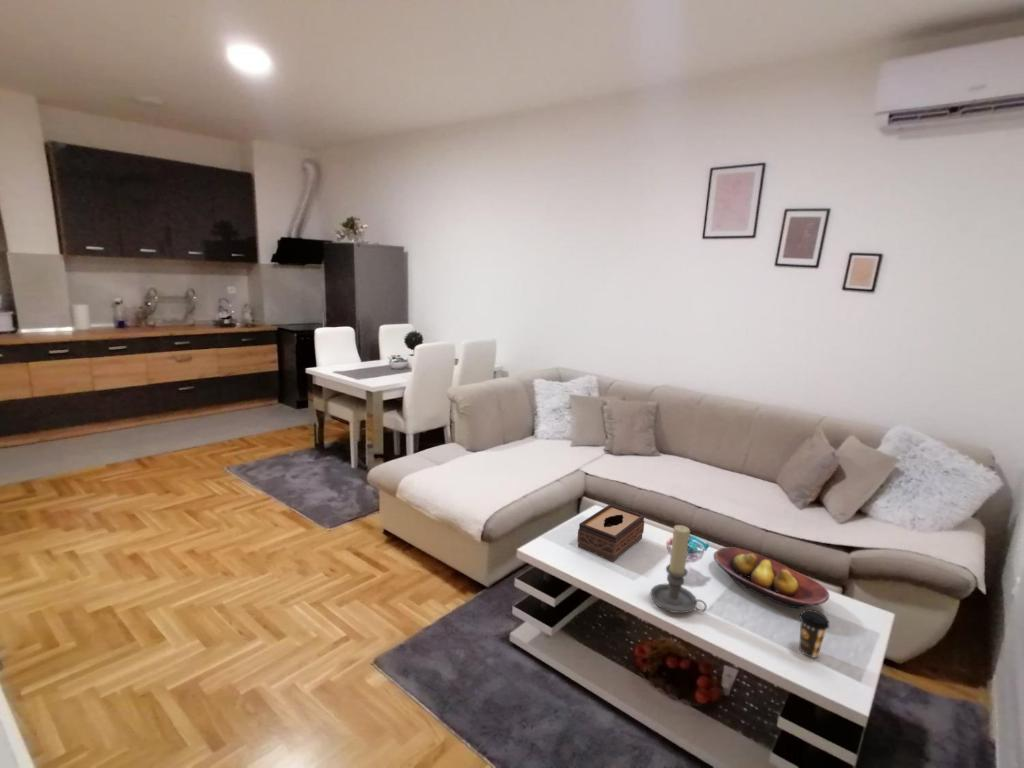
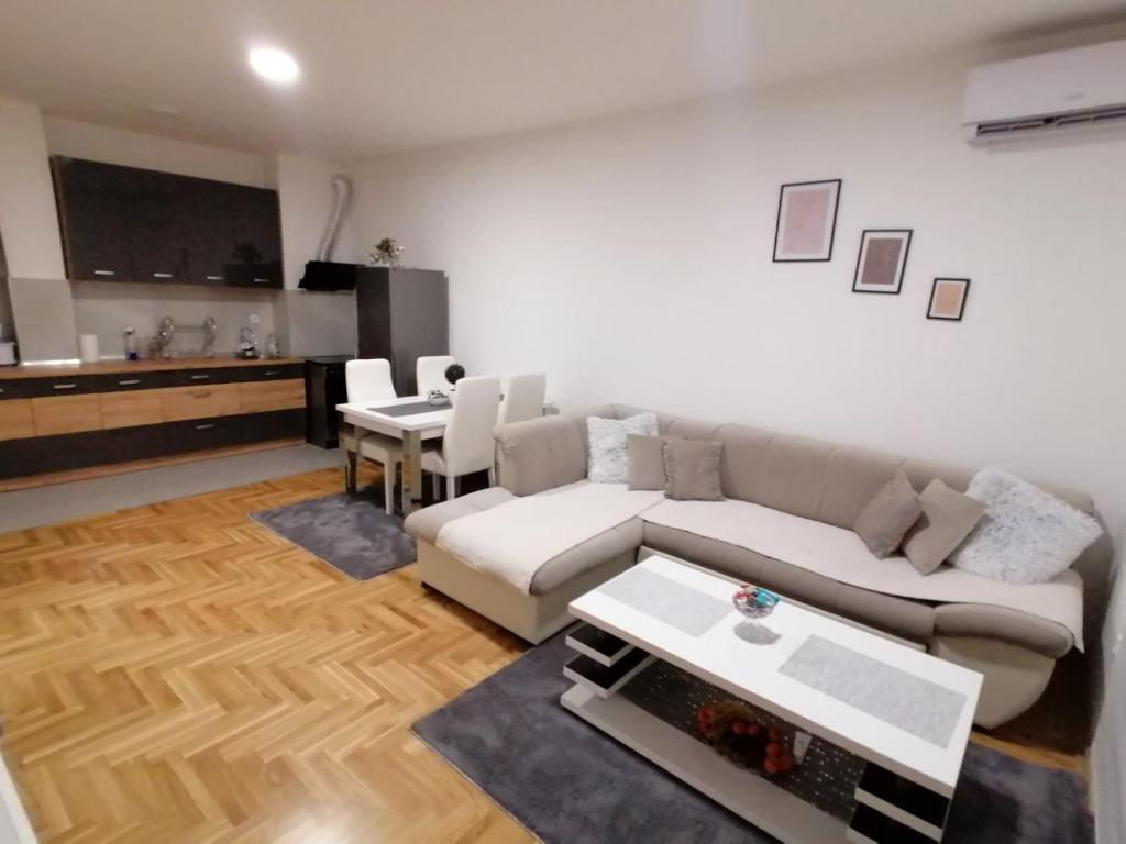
- coffee cup [798,608,830,659]
- tissue box [576,504,645,562]
- fruit bowl [713,546,830,609]
- candle holder [649,524,708,614]
